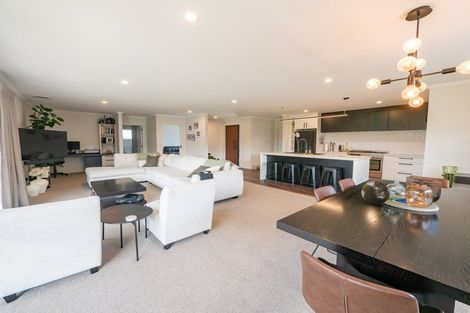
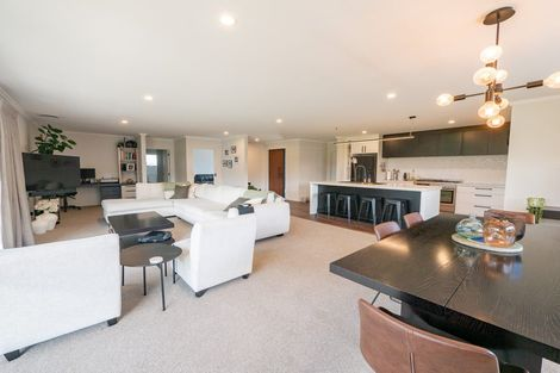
- decorative orb [361,180,391,206]
